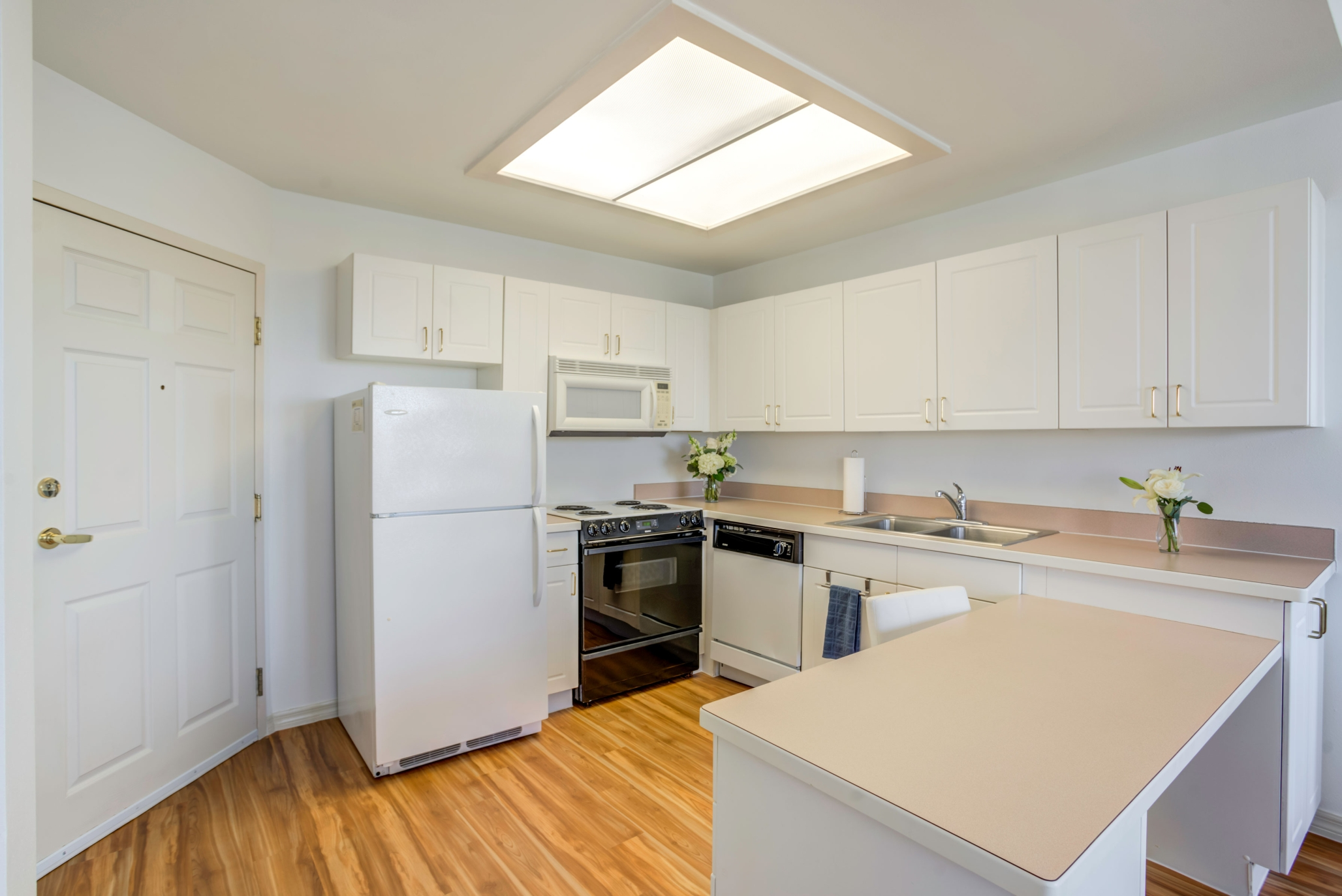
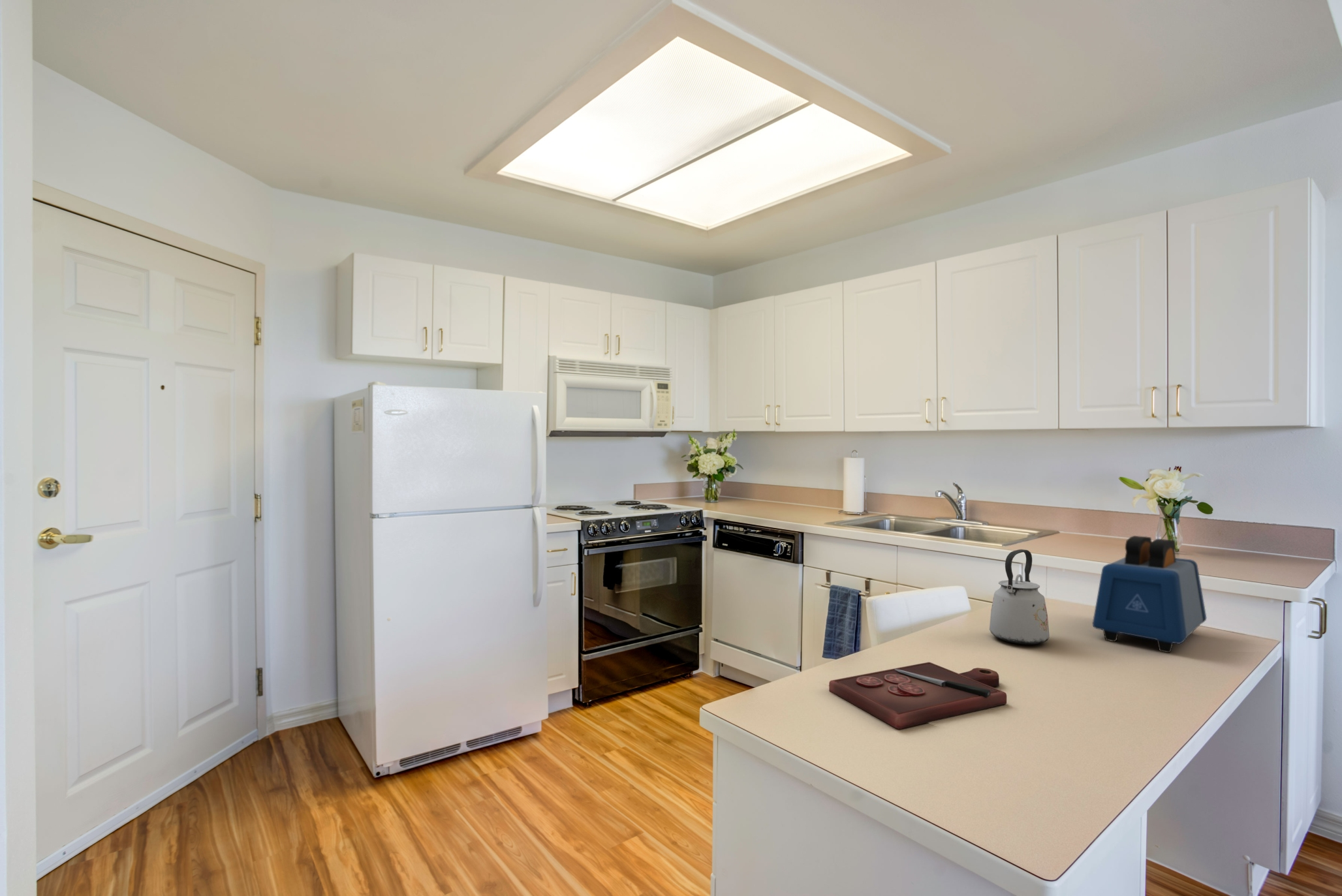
+ toaster [1092,535,1207,654]
+ cutting board [828,662,1007,730]
+ kettle [989,549,1050,645]
